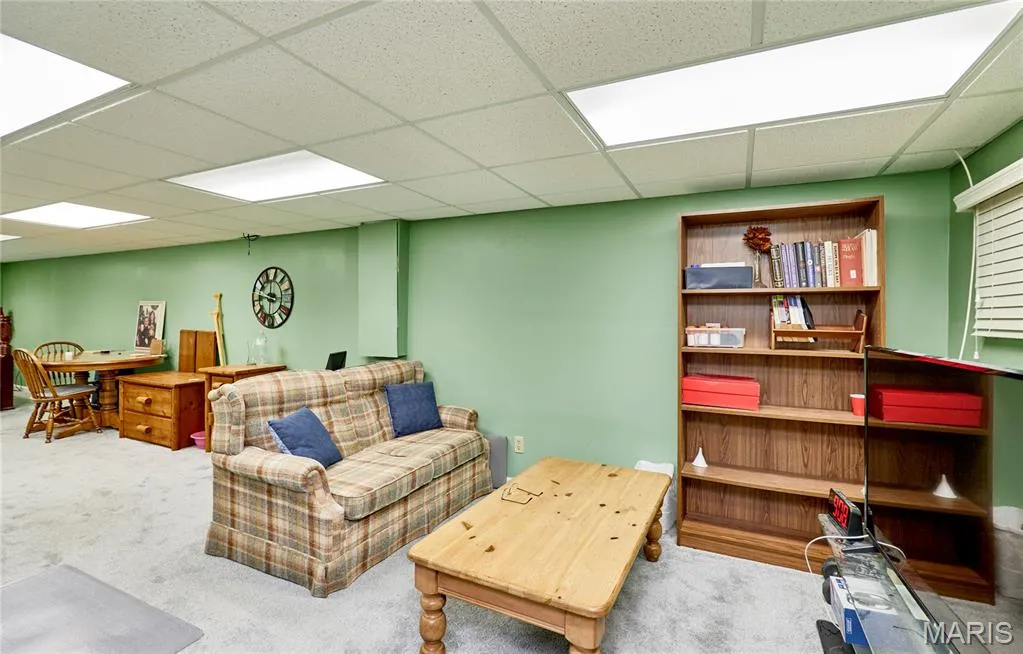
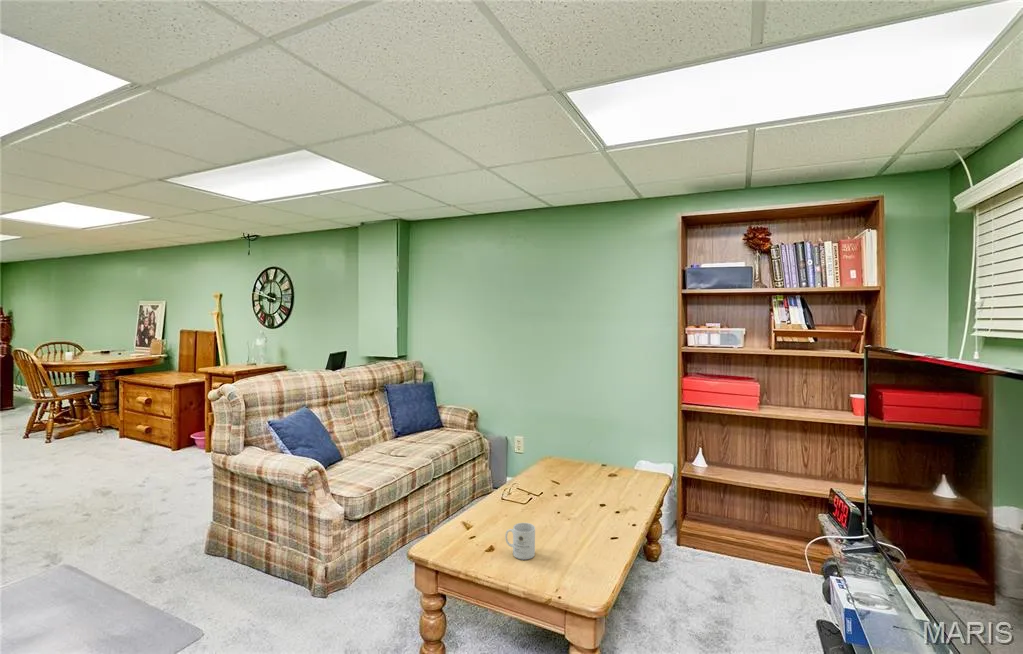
+ mug [504,522,536,561]
